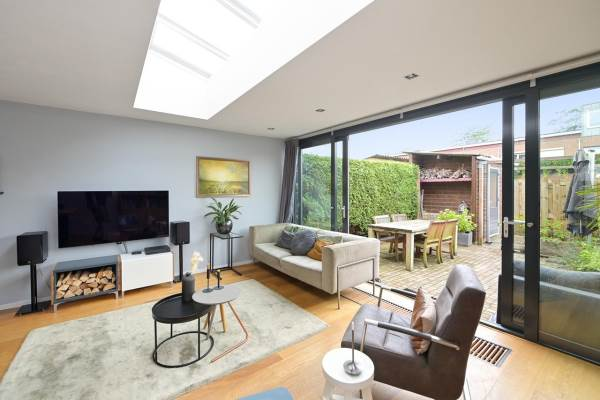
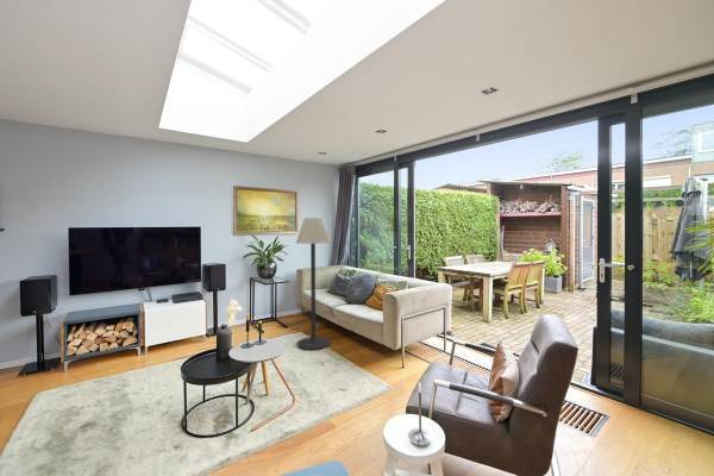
+ floor lamp [295,217,331,351]
